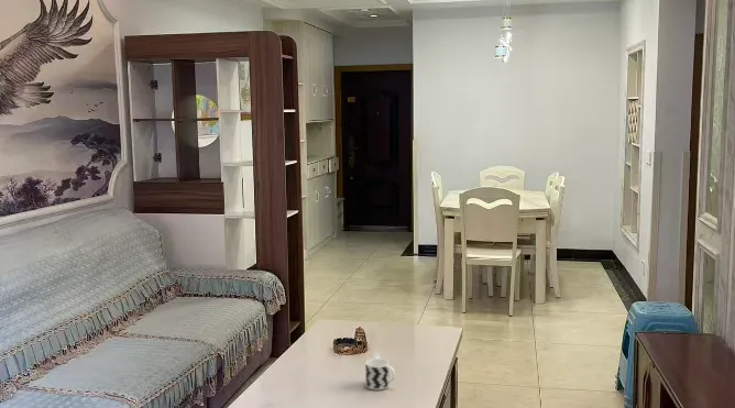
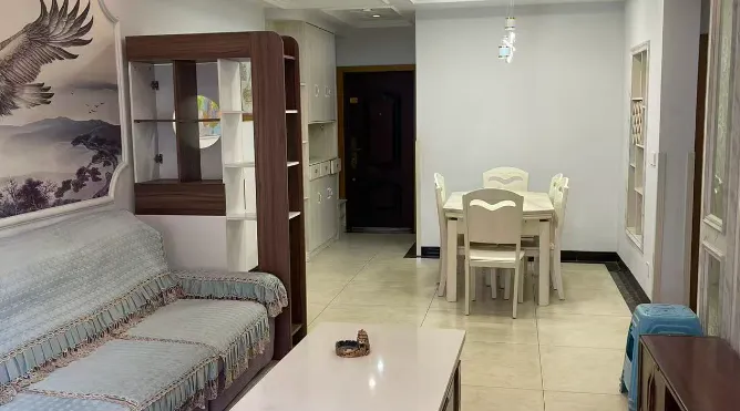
- cup [364,357,397,390]
